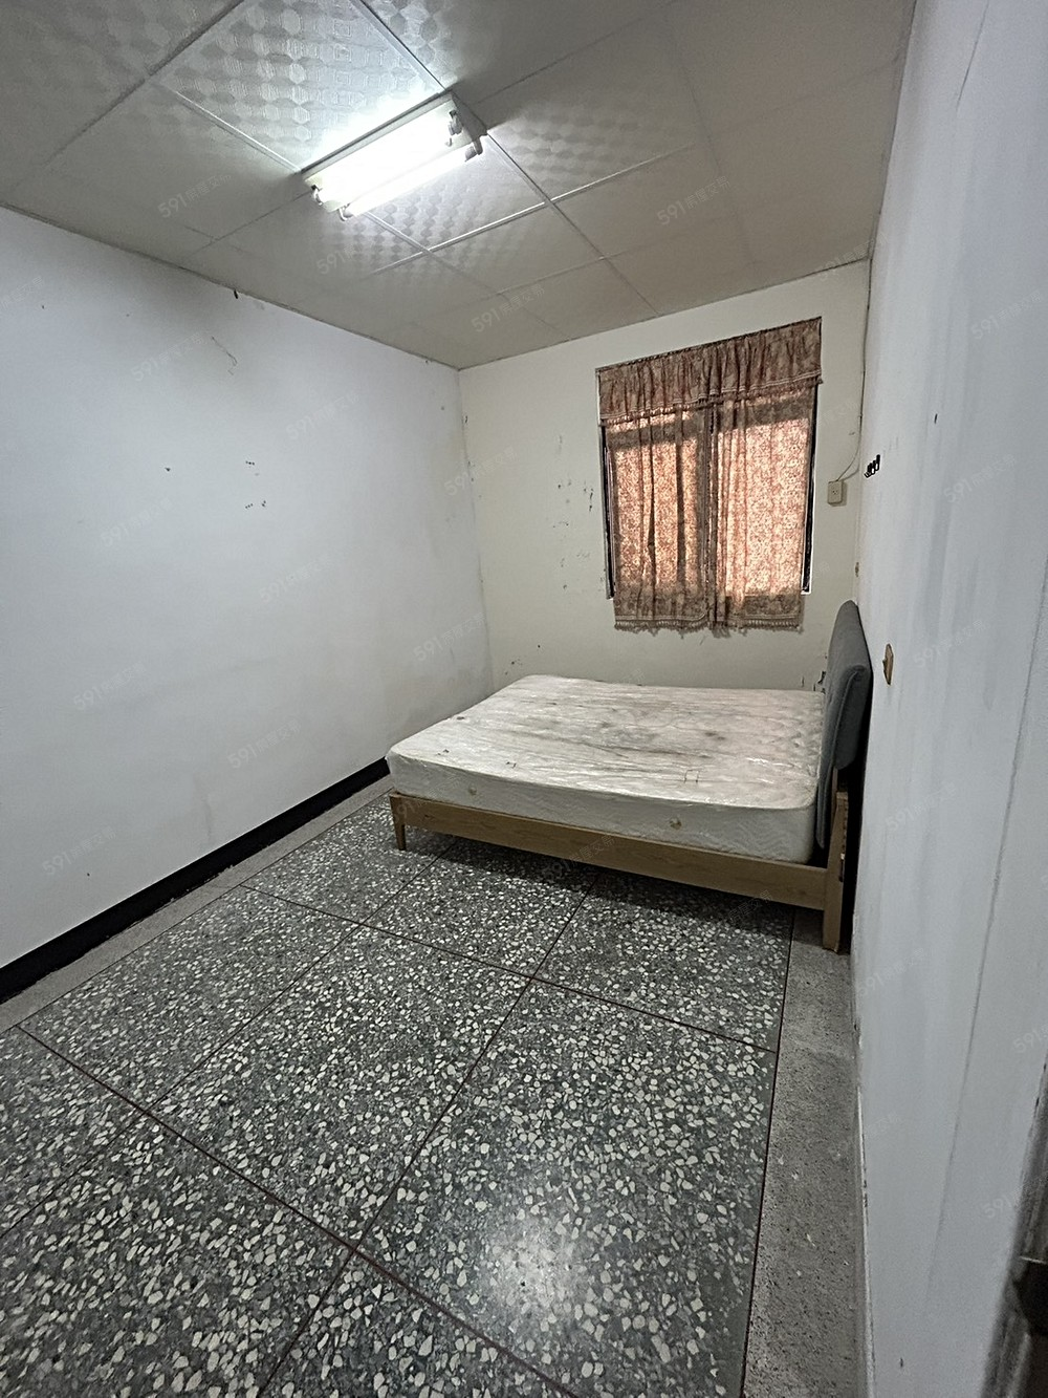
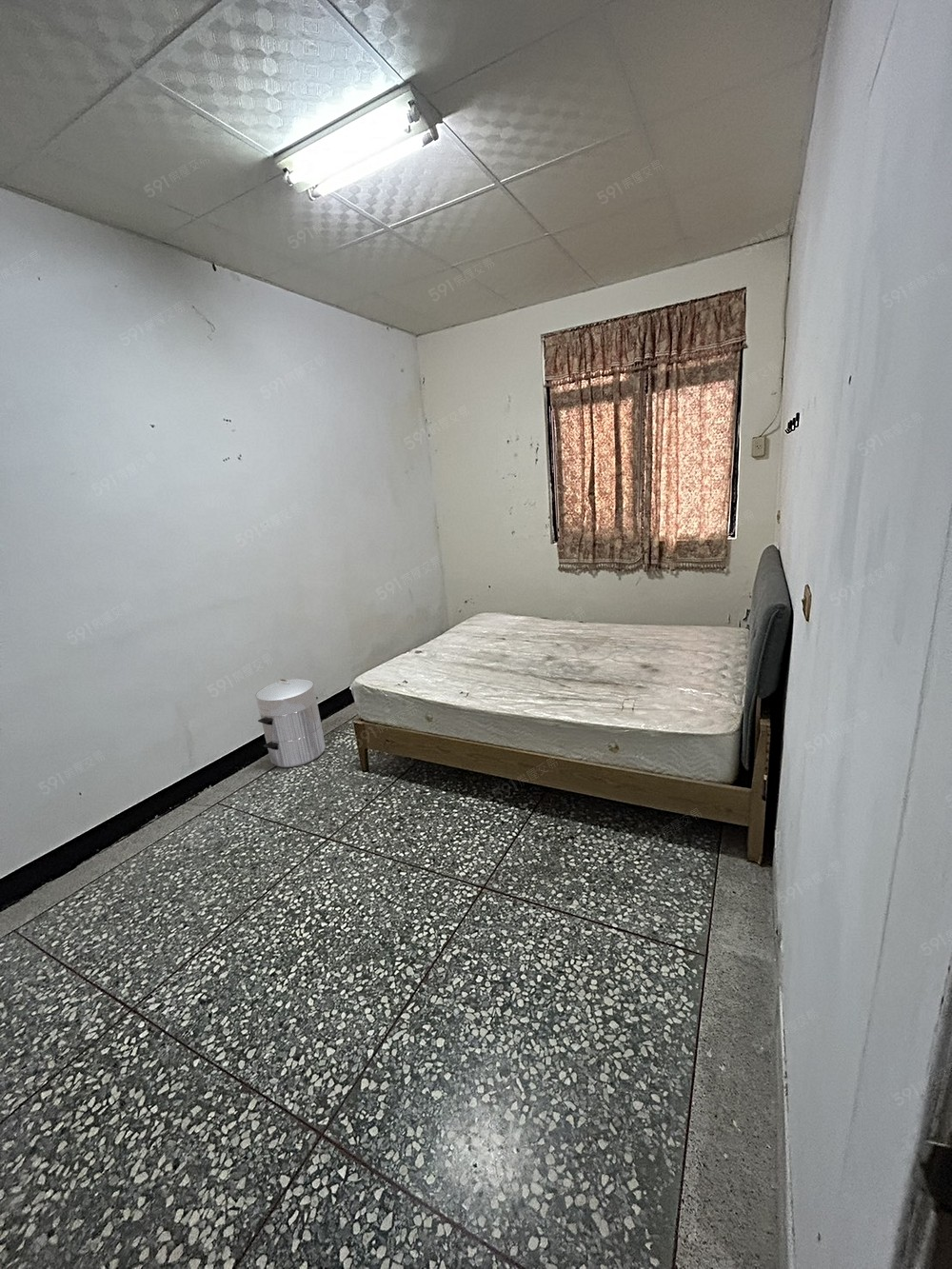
+ waste bin [254,678,327,768]
